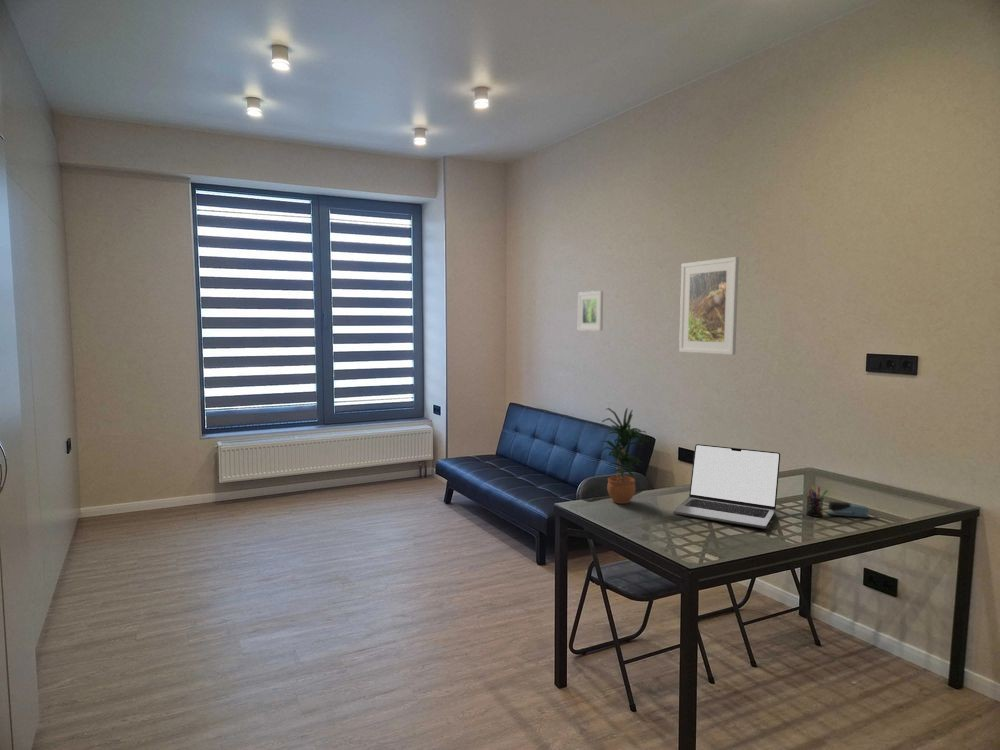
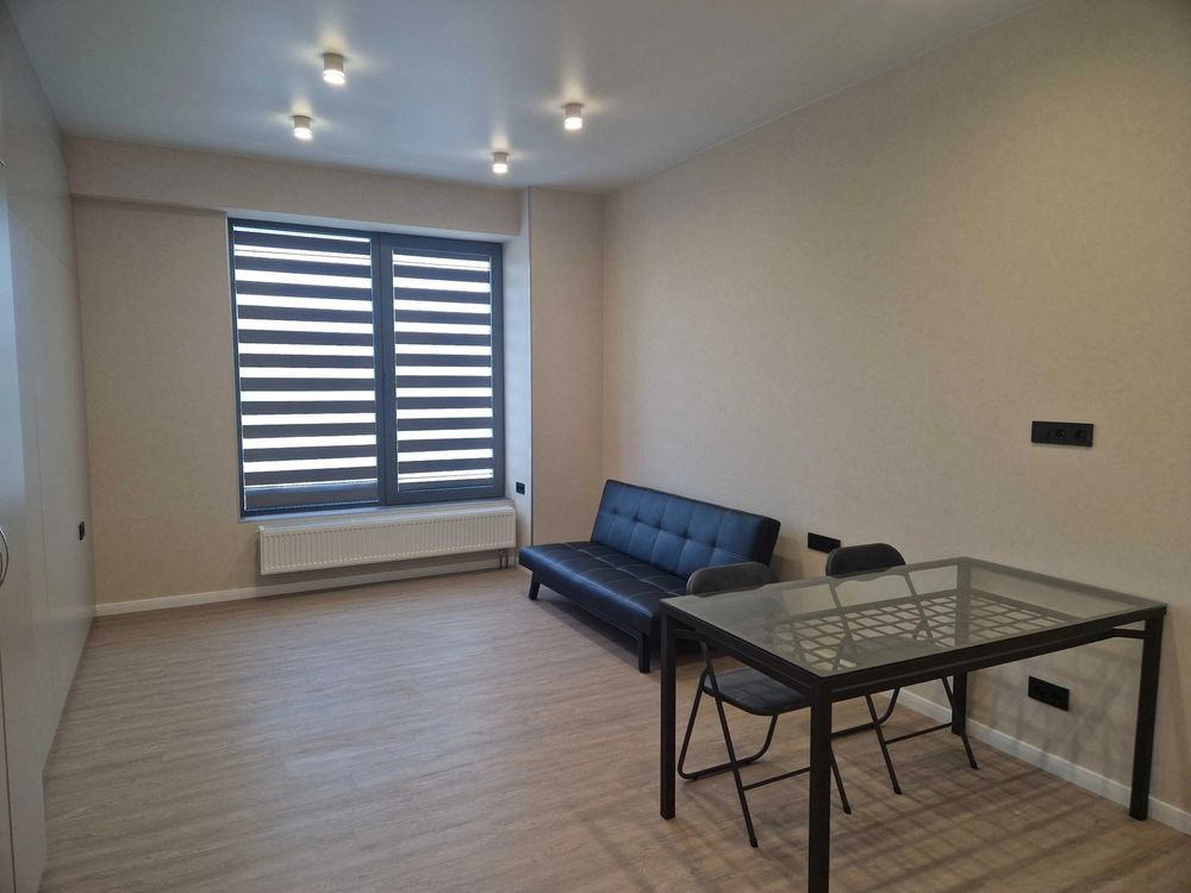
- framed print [577,290,604,332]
- laptop [672,443,781,530]
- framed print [678,256,740,356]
- potted plant [598,407,651,505]
- pen holder [805,485,828,518]
- stapler [825,501,871,519]
